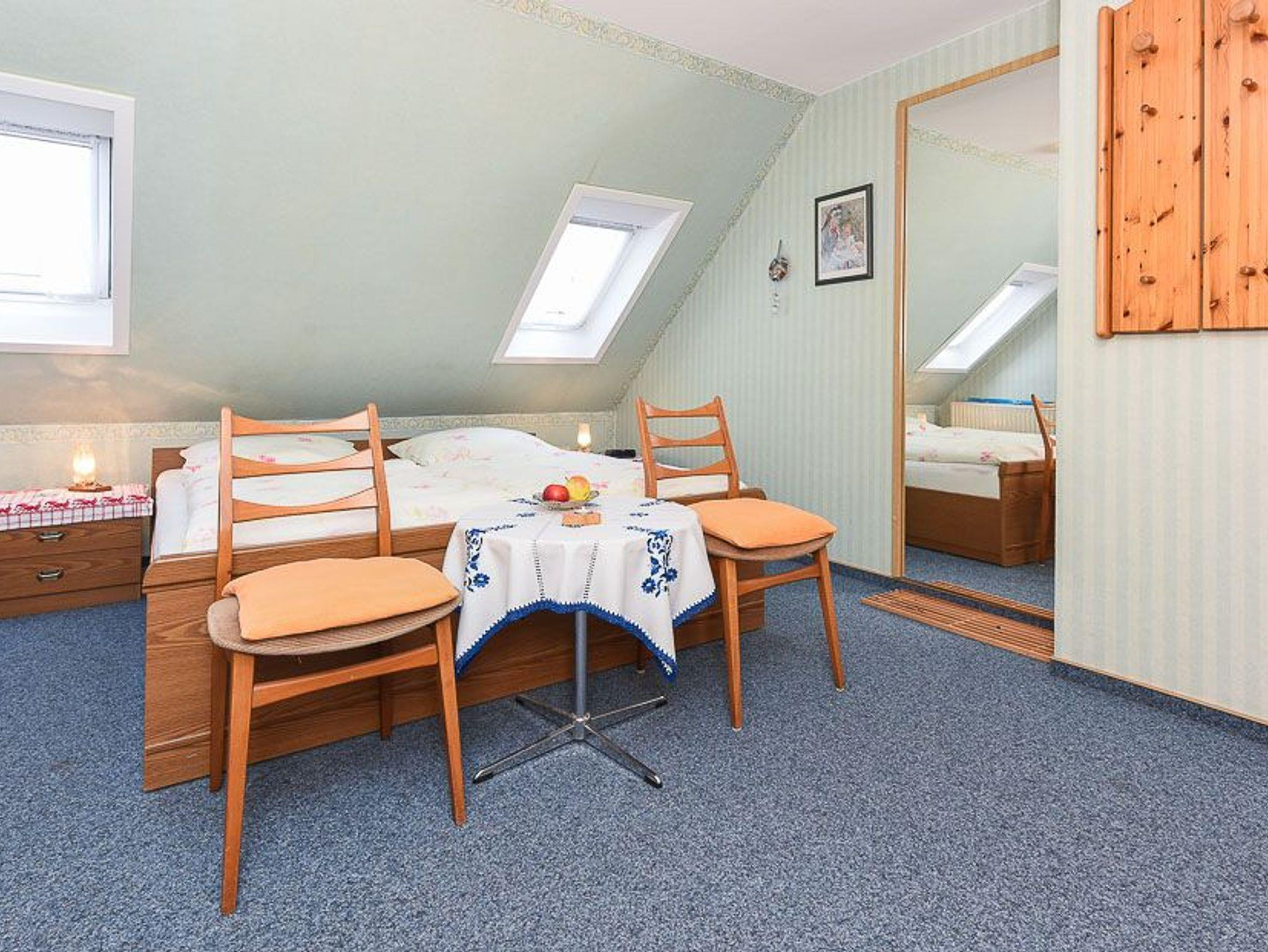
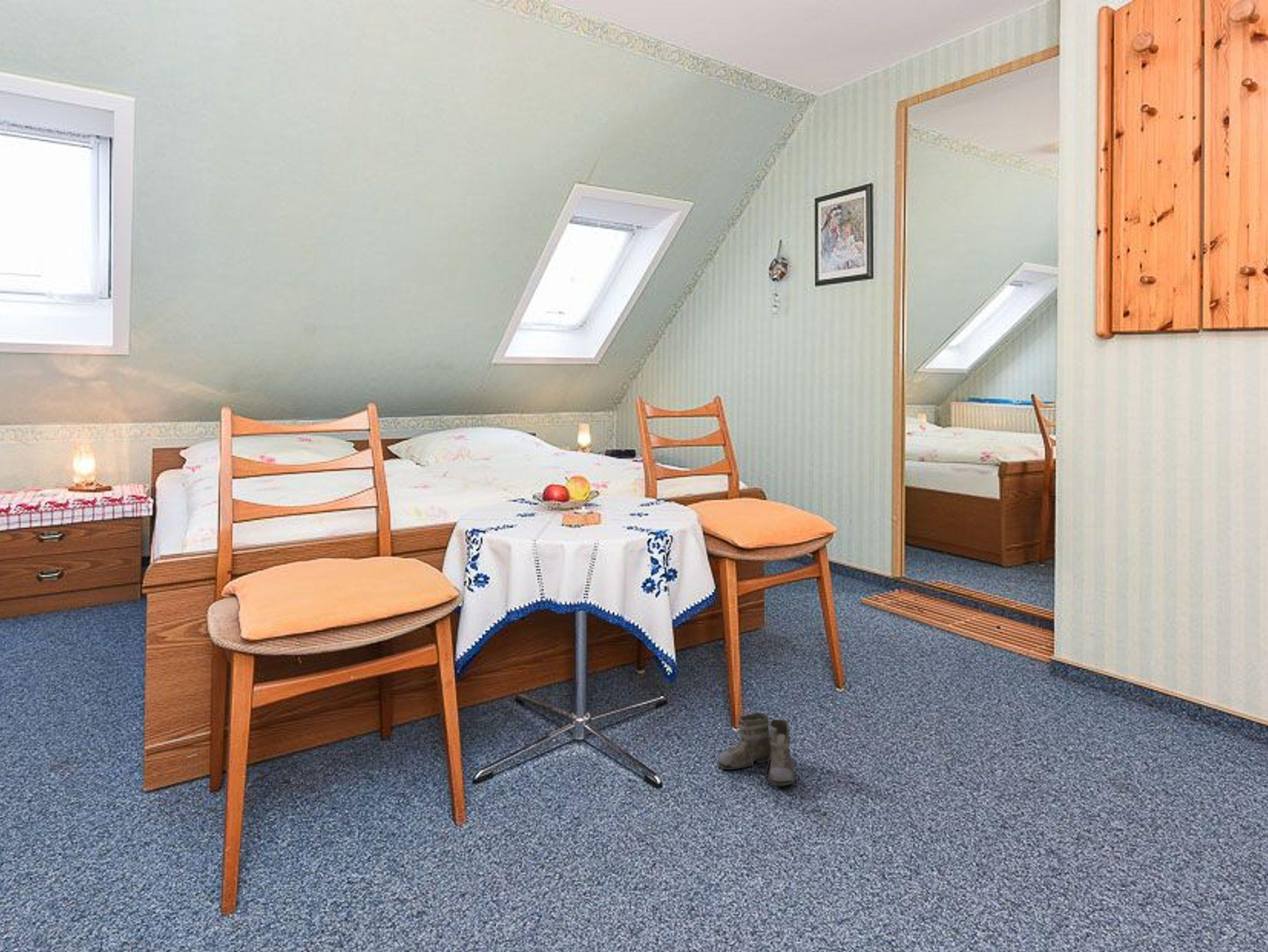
+ boots [718,712,810,787]
